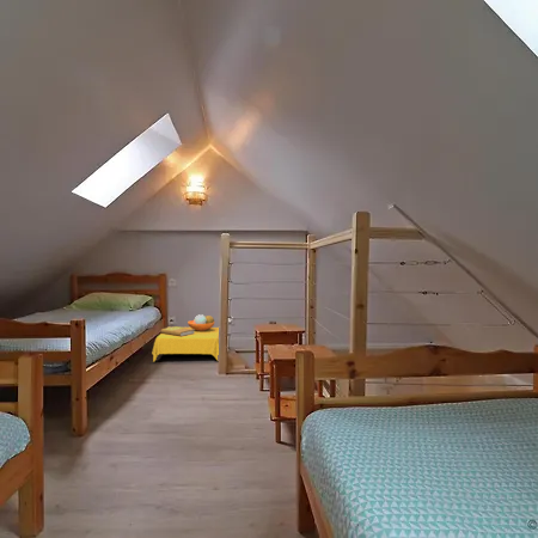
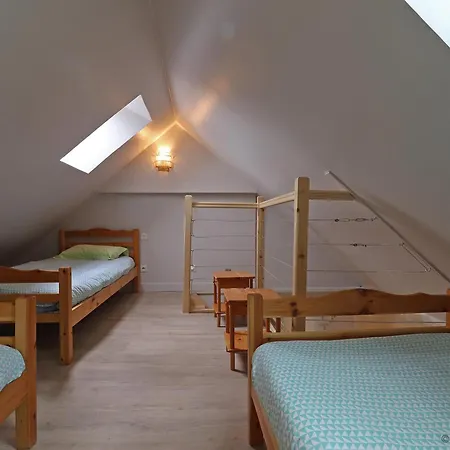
- side table [151,313,220,362]
